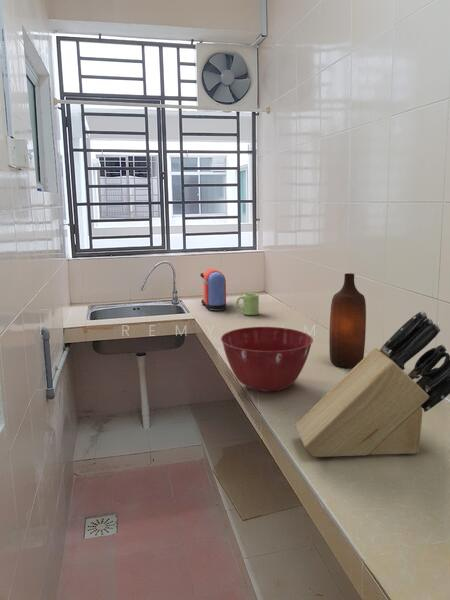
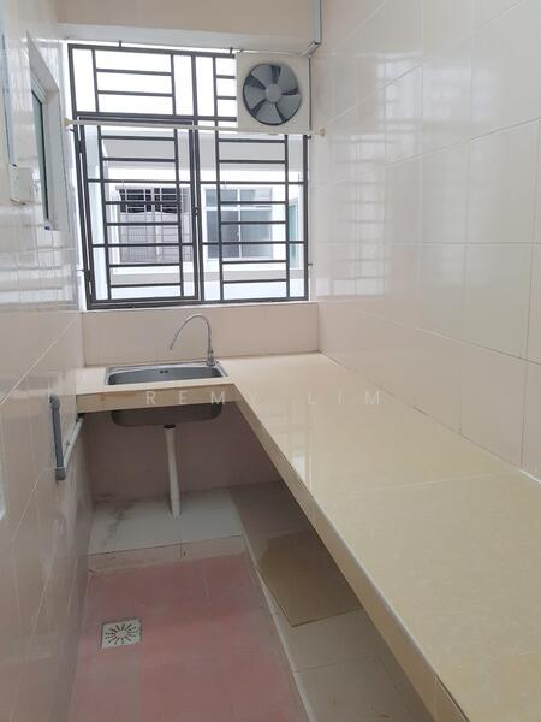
- mug [235,293,260,316]
- coffee maker [199,267,227,311]
- mixing bowl [220,326,314,393]
- knife block [294,310,450,458]
- bottle [328,272,367,369]
